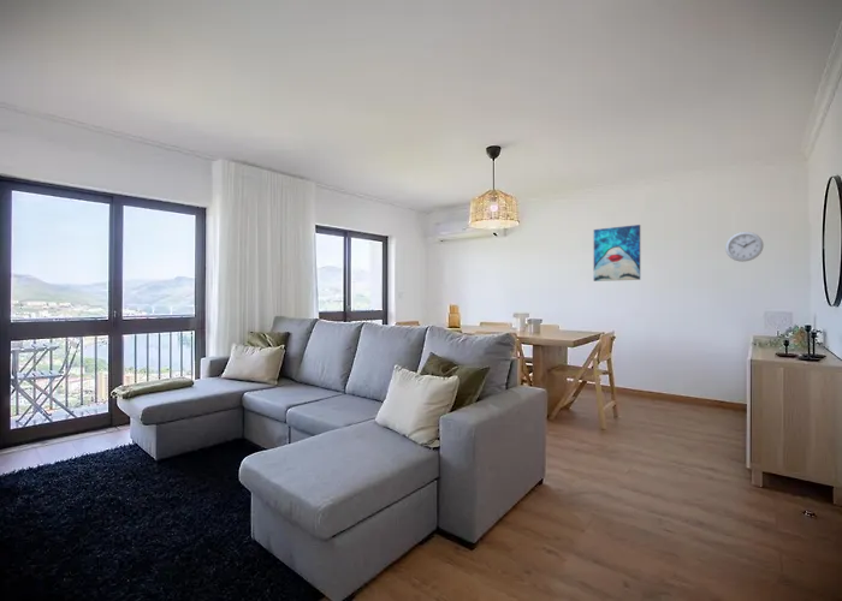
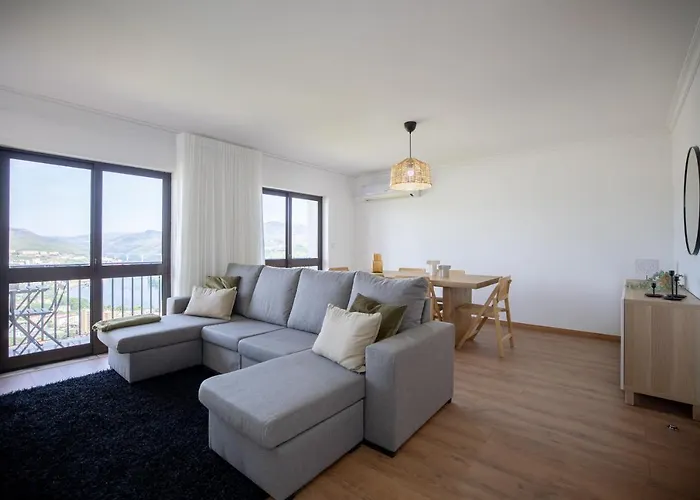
- wall clock [724,231,765,263]
- wall art [593,224,641,282]
